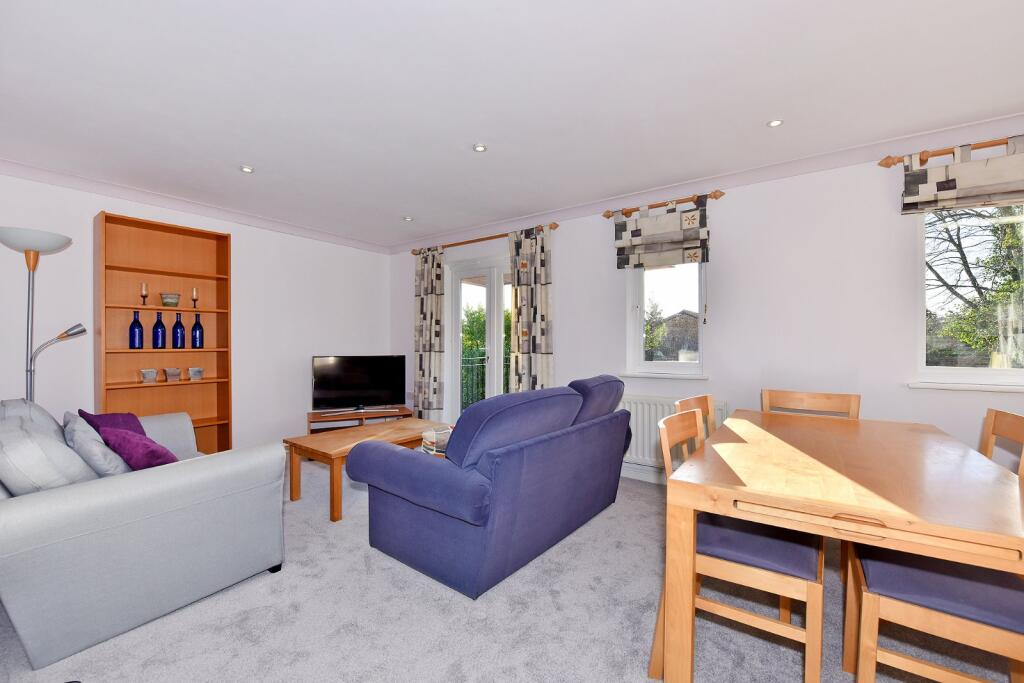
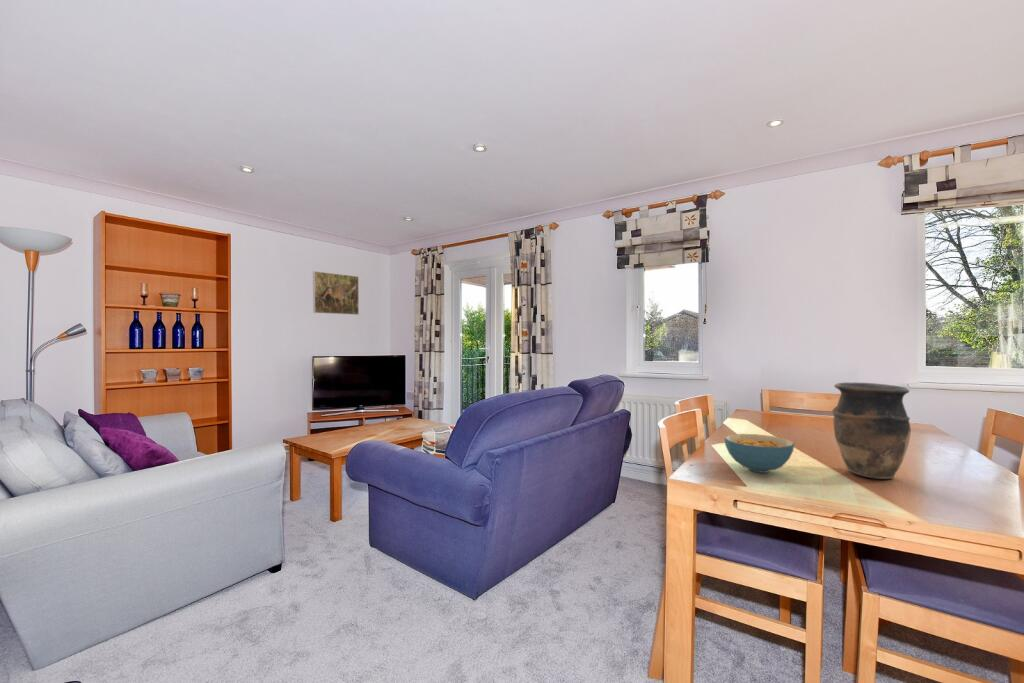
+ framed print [312,270,360,316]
+ vase [831,381,912,480]
+ cereal bowl [723,433,795,474]
